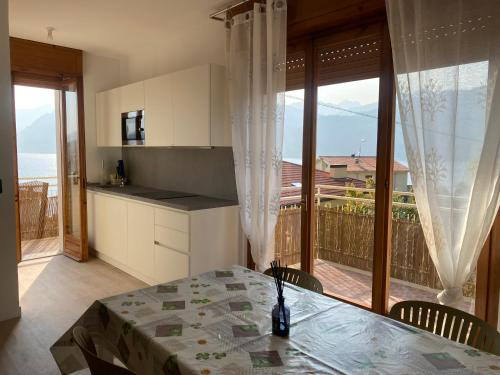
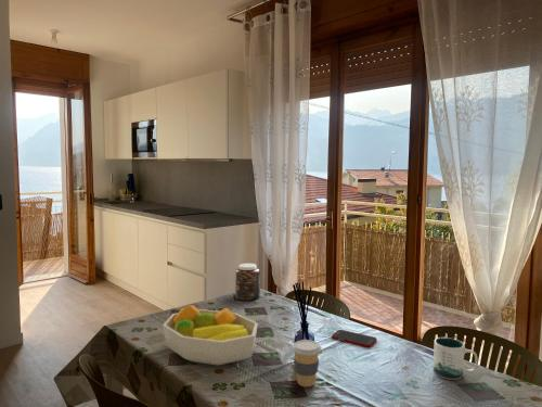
+ jar [234,263,261,301]
+ coffee cup [292,339,322,387]
+ fruit bowl [162,304,259,367]
+ cell phone [331,329,377,348]
+ mug [433,336,479,381]
